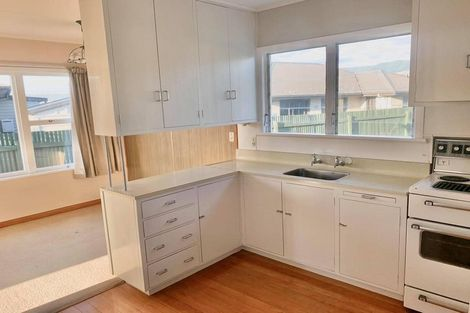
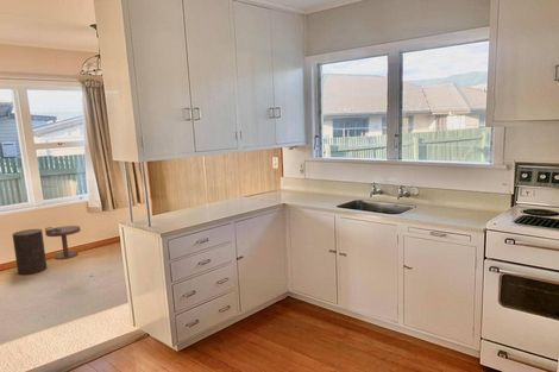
+ stool [11,228,48,276]
+ side table [44,225,82,261]
